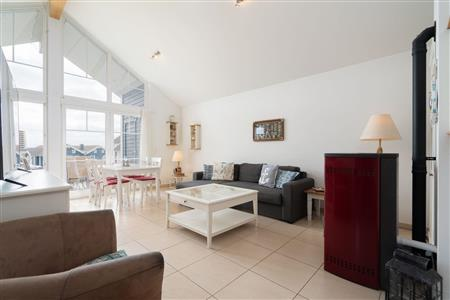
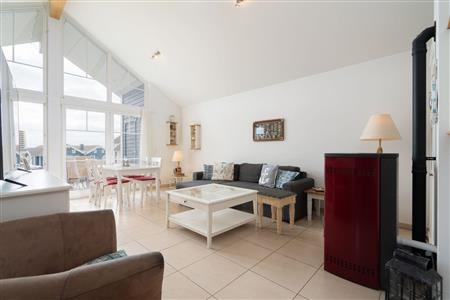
+ footstool [255,188,298,235]
